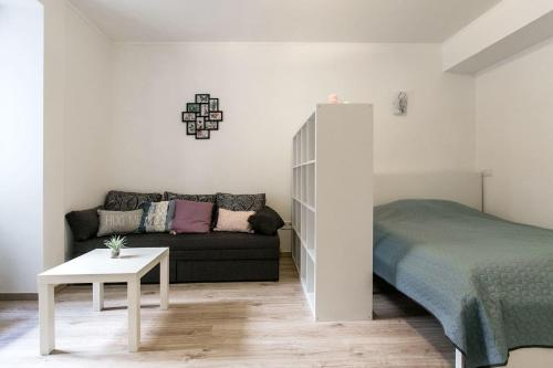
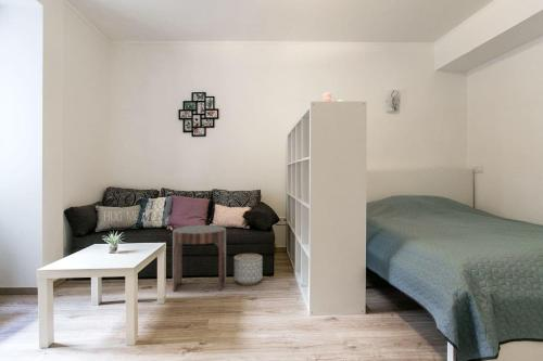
+ side table [172,224,227,292]
+ planter [233,253,263,286]
